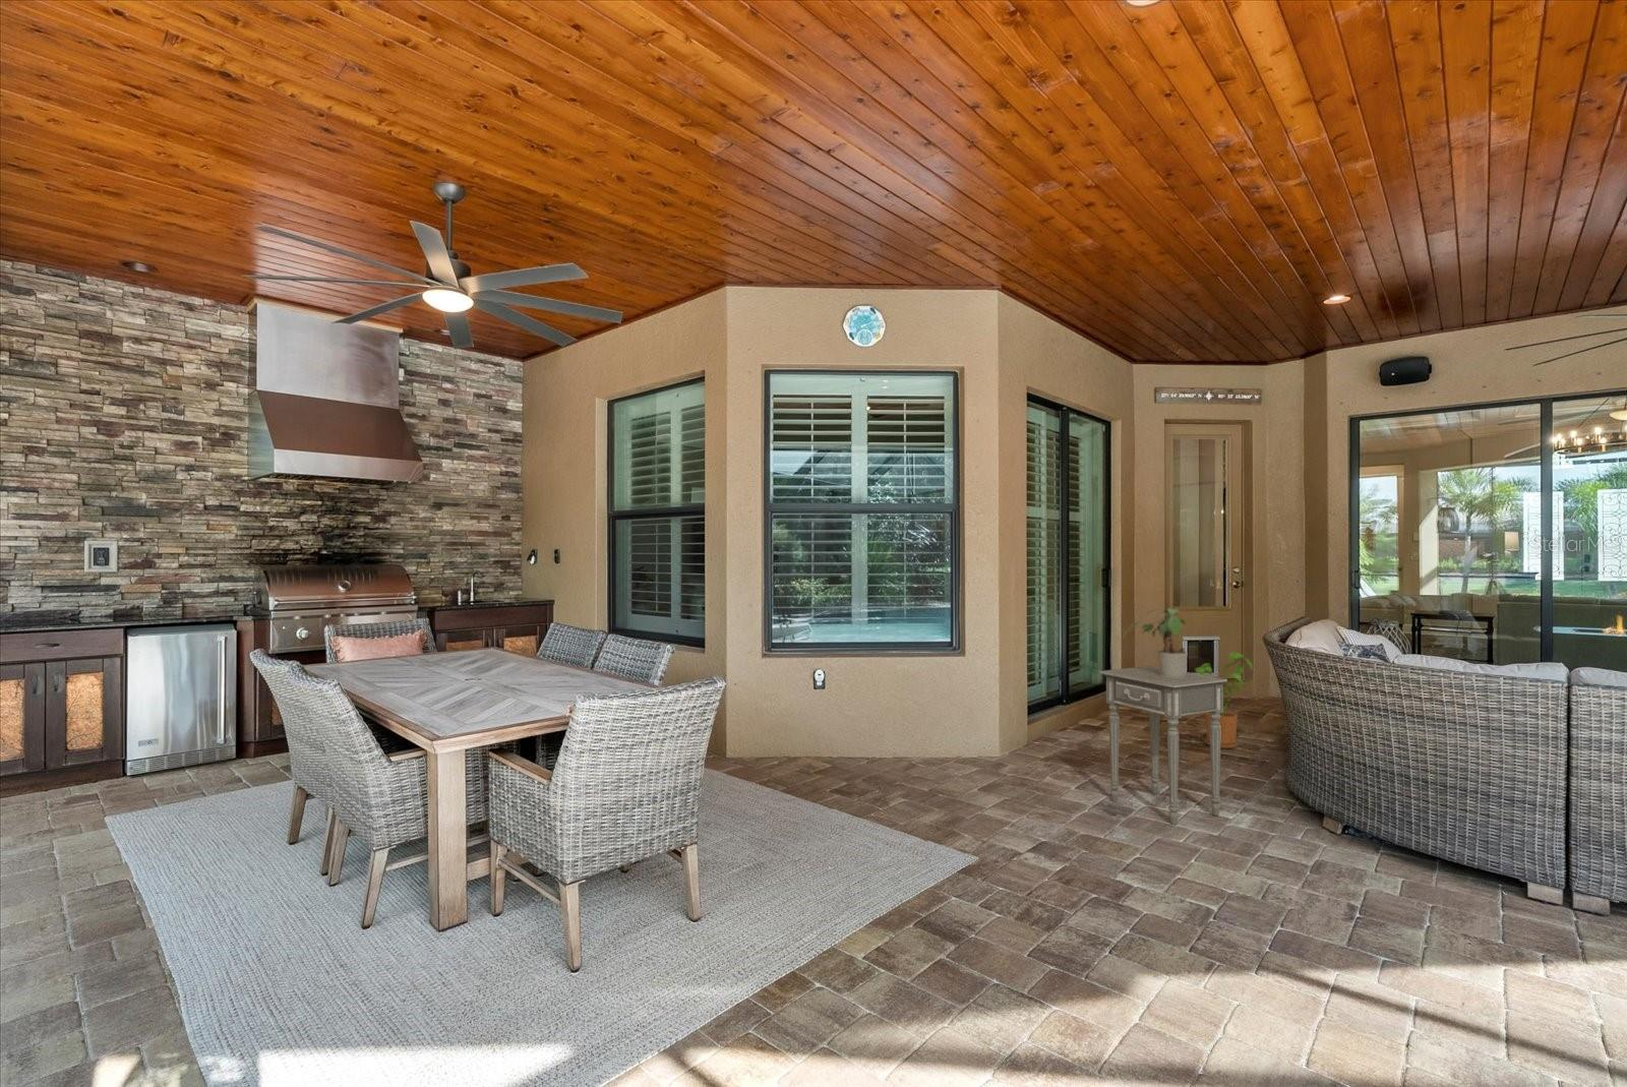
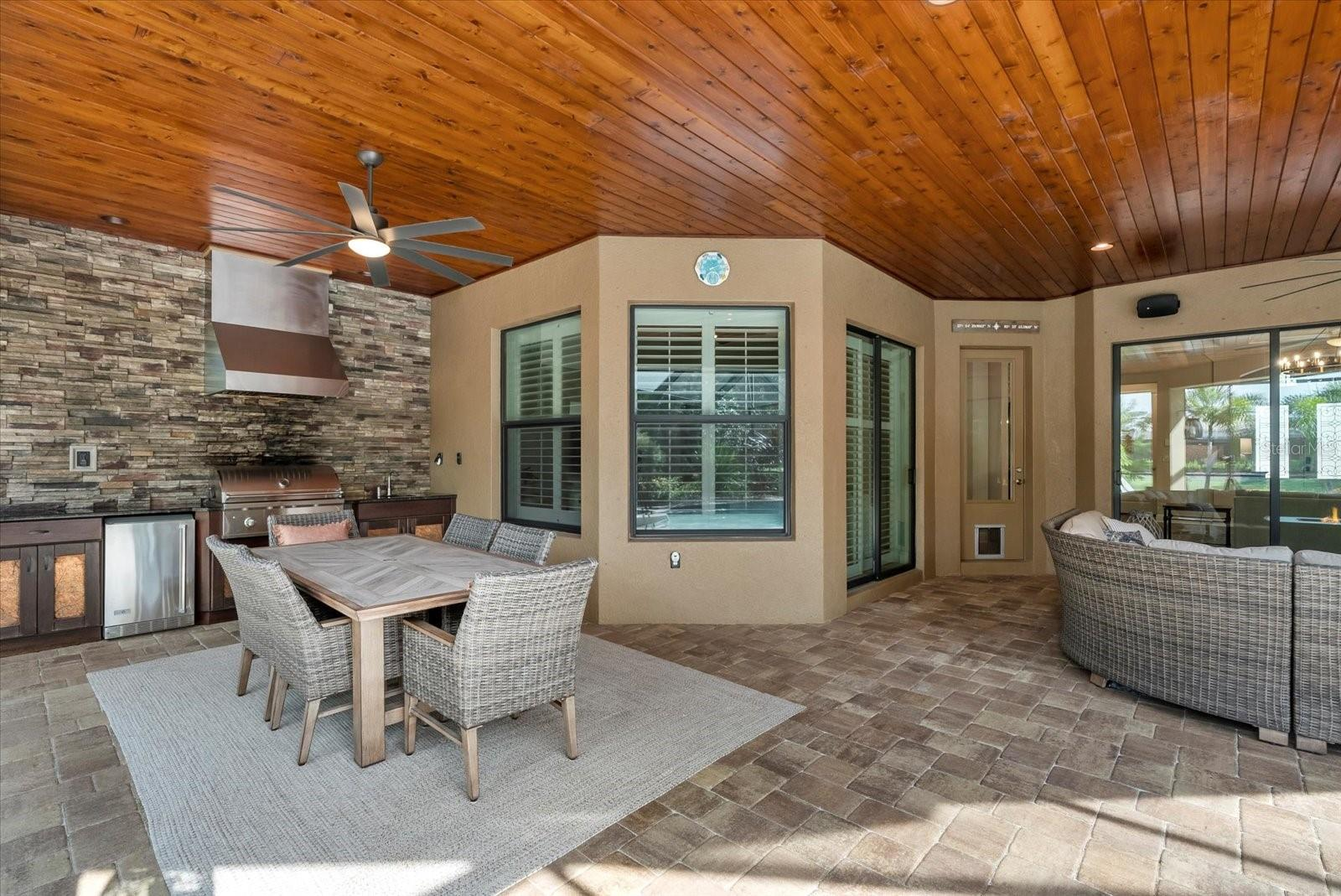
- house plant [1194,650,1255,750]
- potted plant [1122,607,1189,677]
- side table [1099,665,1228,826]
